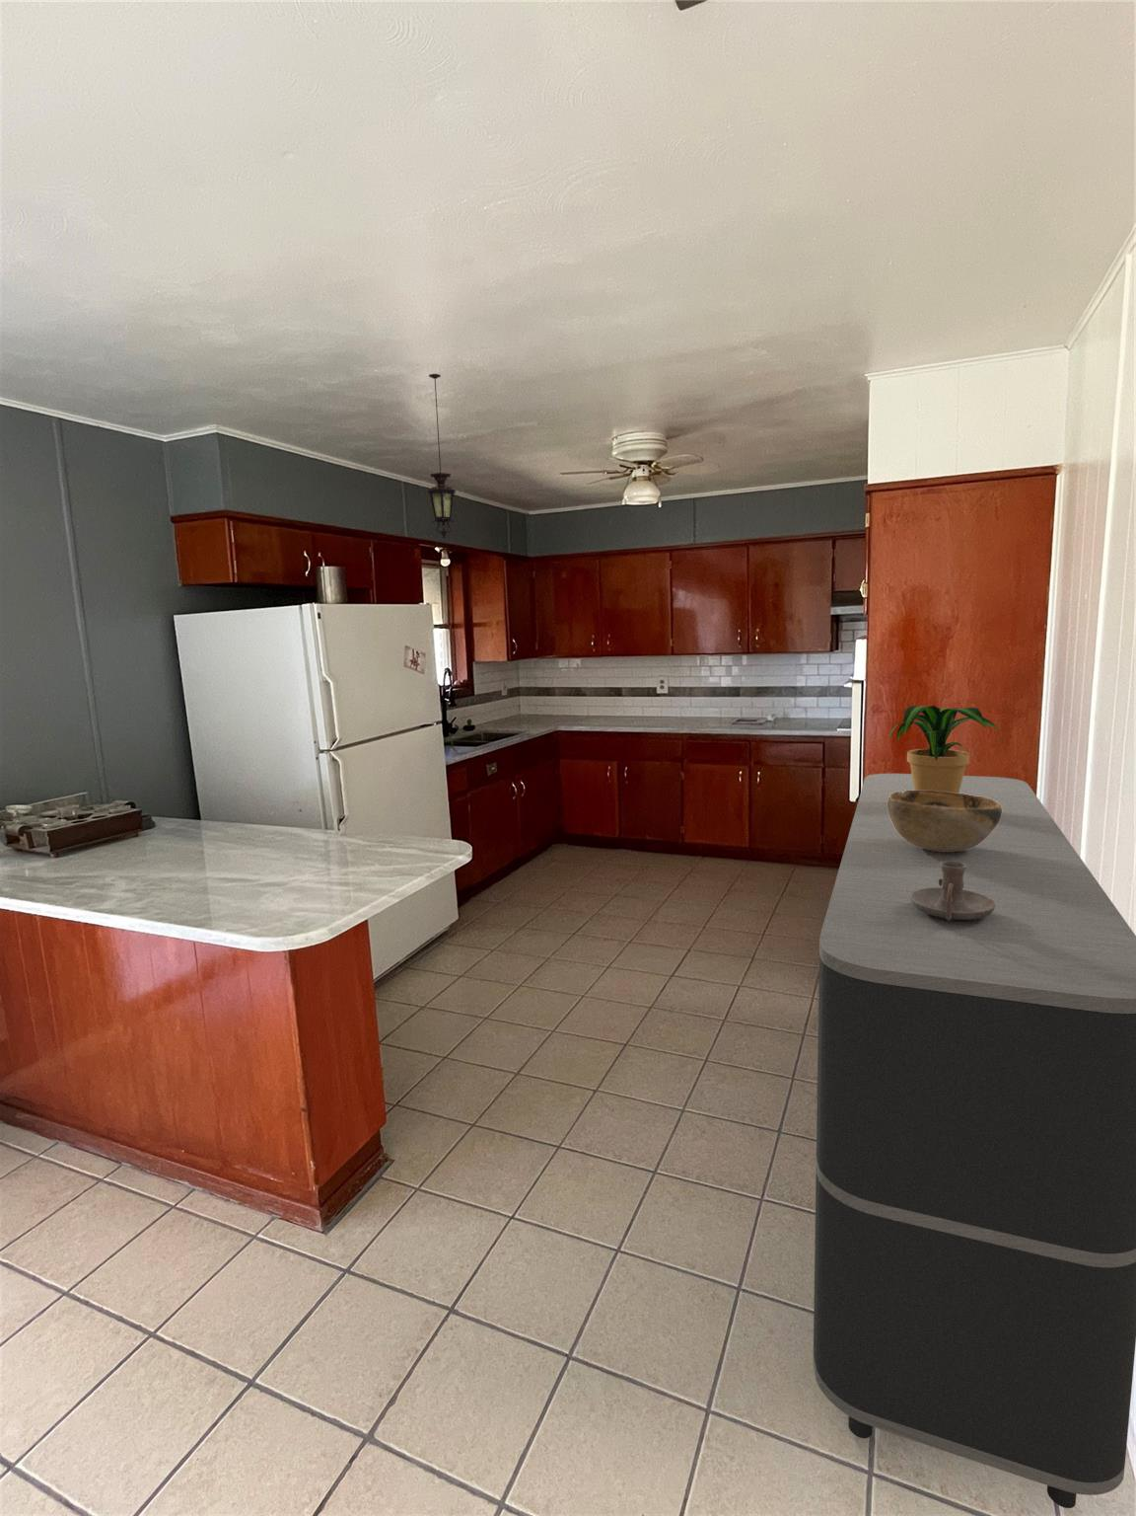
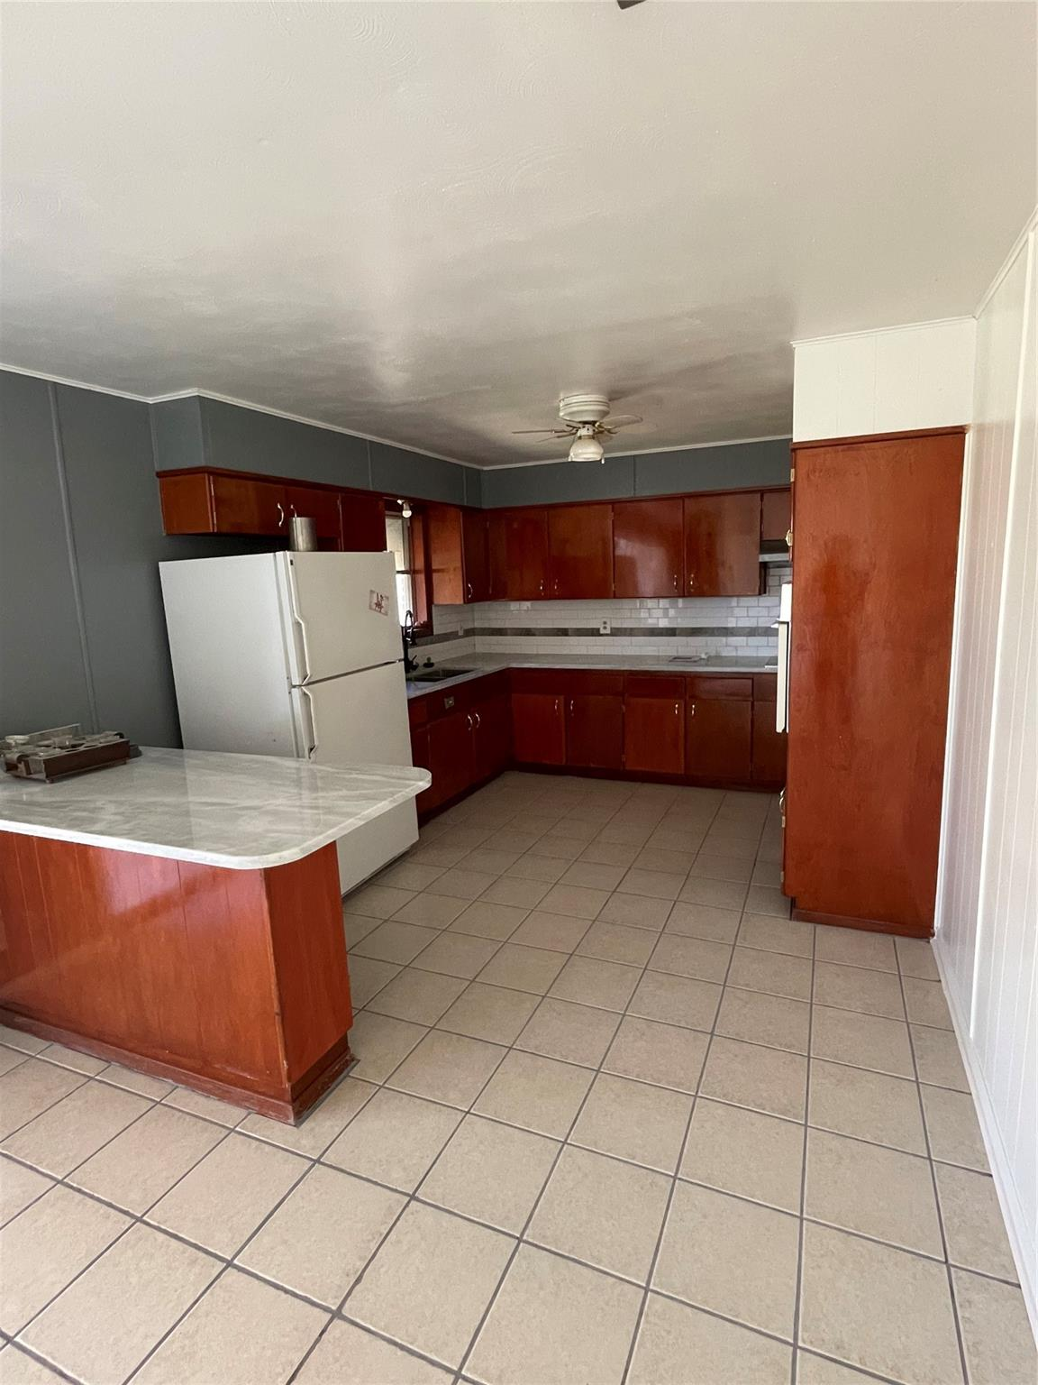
- hanging lantern [426,374,457,540]
- potted plant [889,704,1001,794]
- decorative bowl [888,790,1002,852]
- sideboard [813,772,1136,1509]
- candle holder [910,861,995,920]
